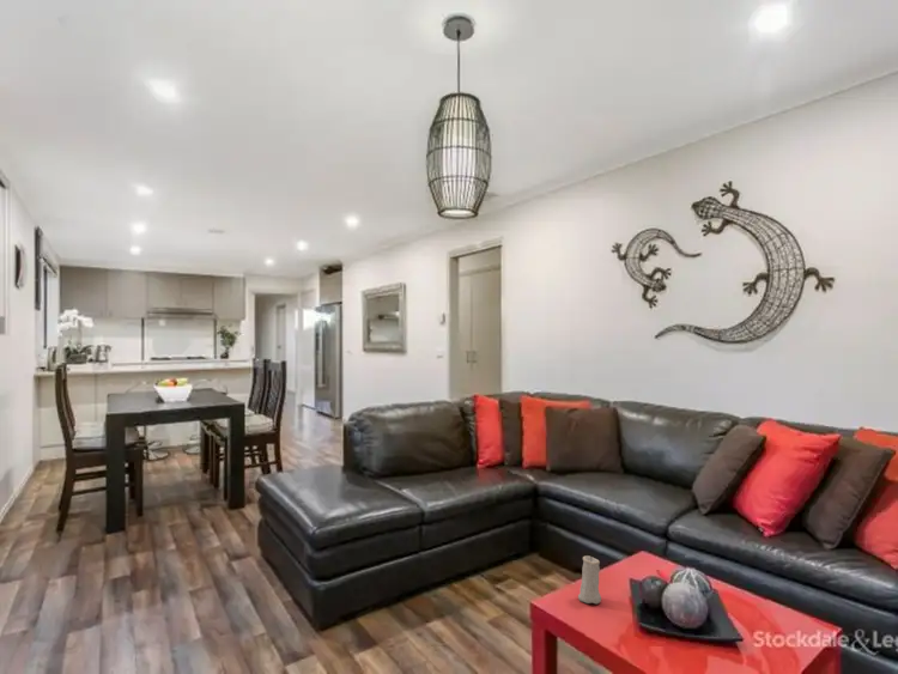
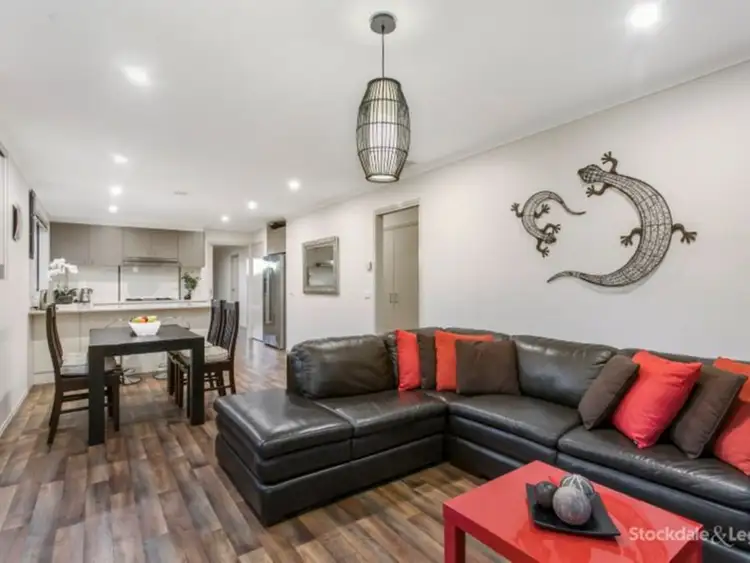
- candle [577,553,602,605]
